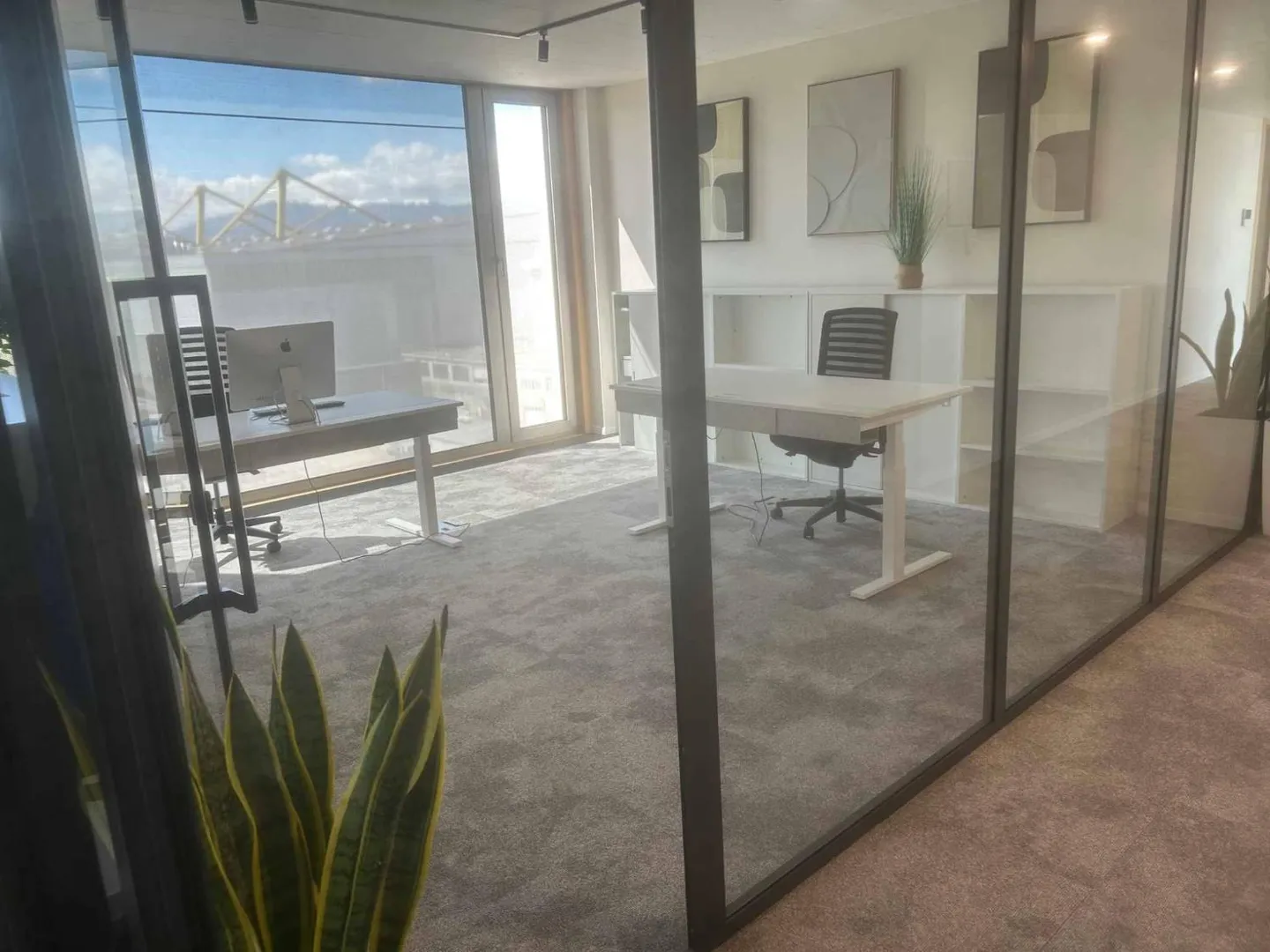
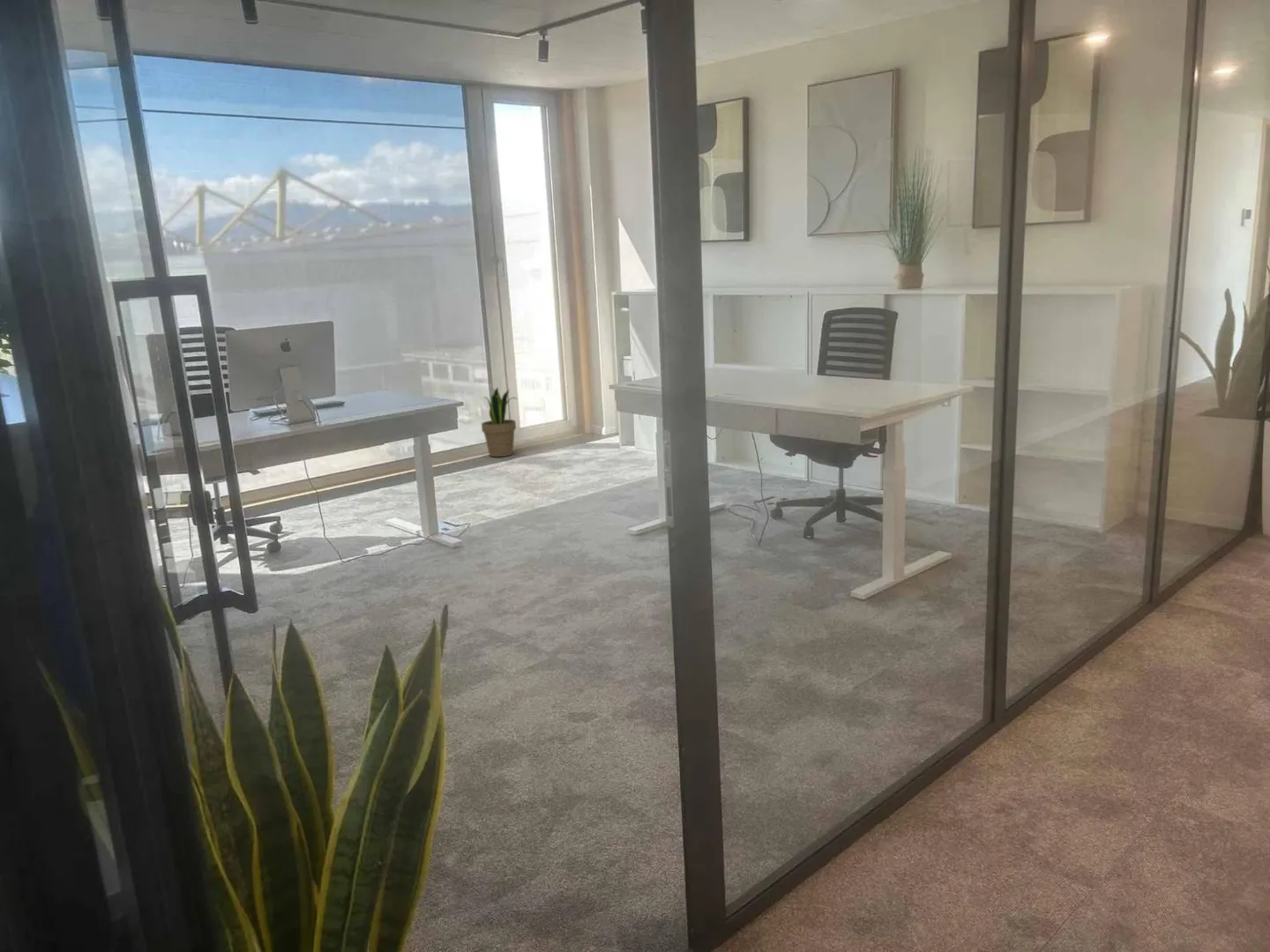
+ potted plant [481,387,519,457]
